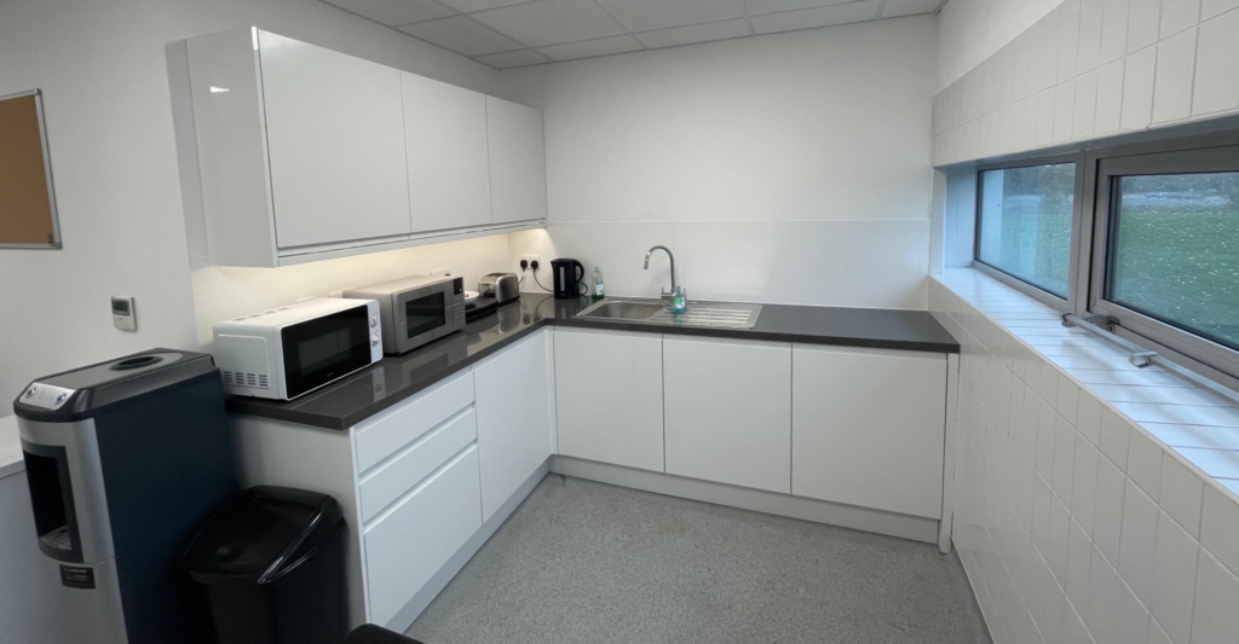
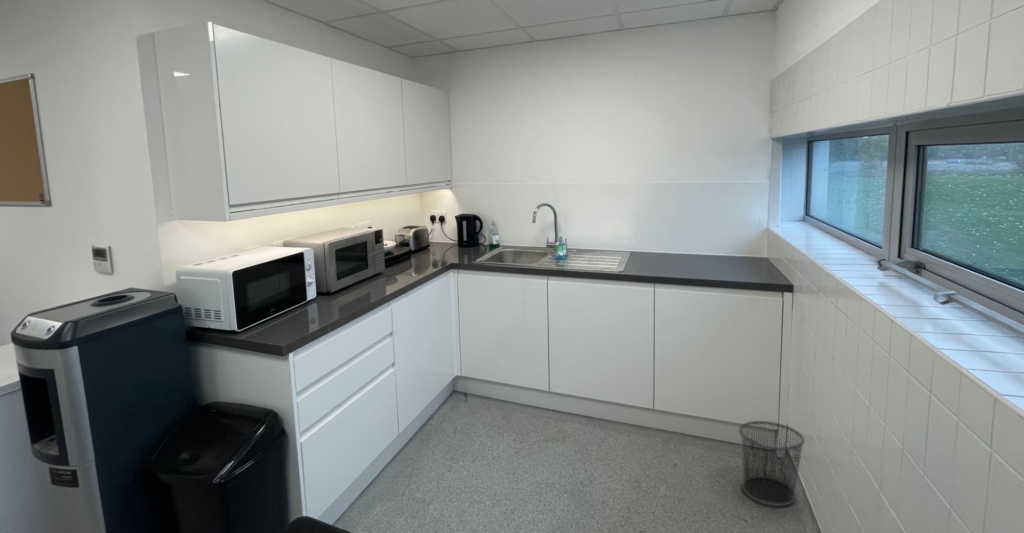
+ waste bin [738,420,806,507]
